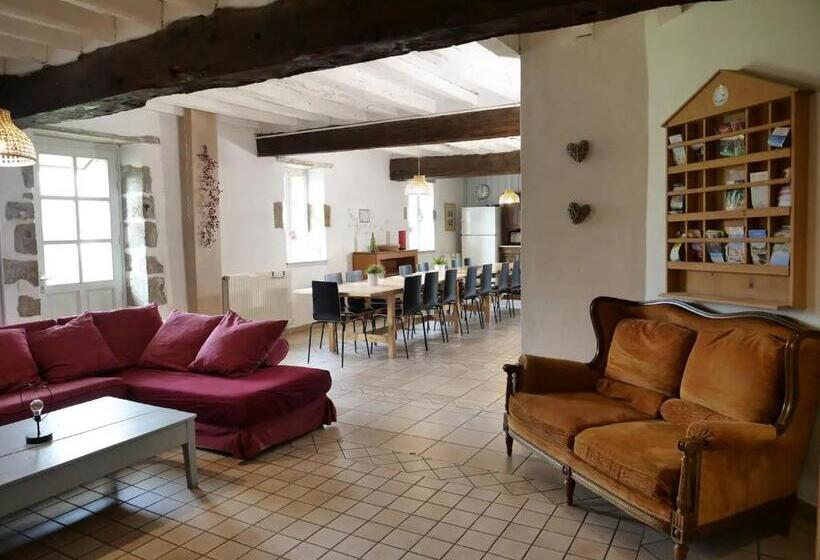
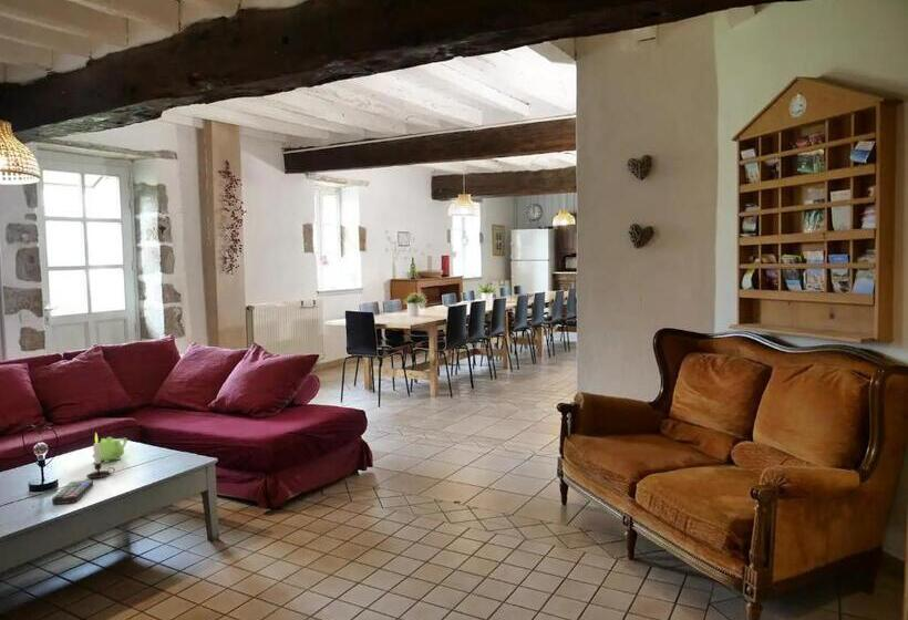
+ teapot [92,436,128,464]
+ remote control [51,478,94,505]
+ candle [85,432,115,479]
